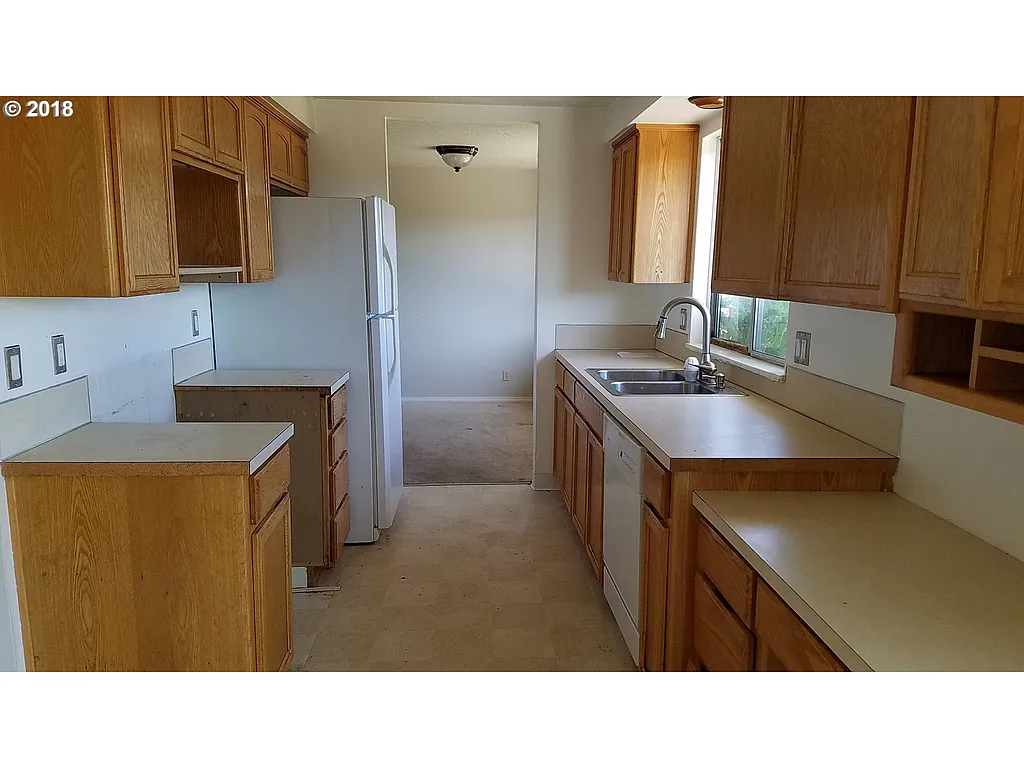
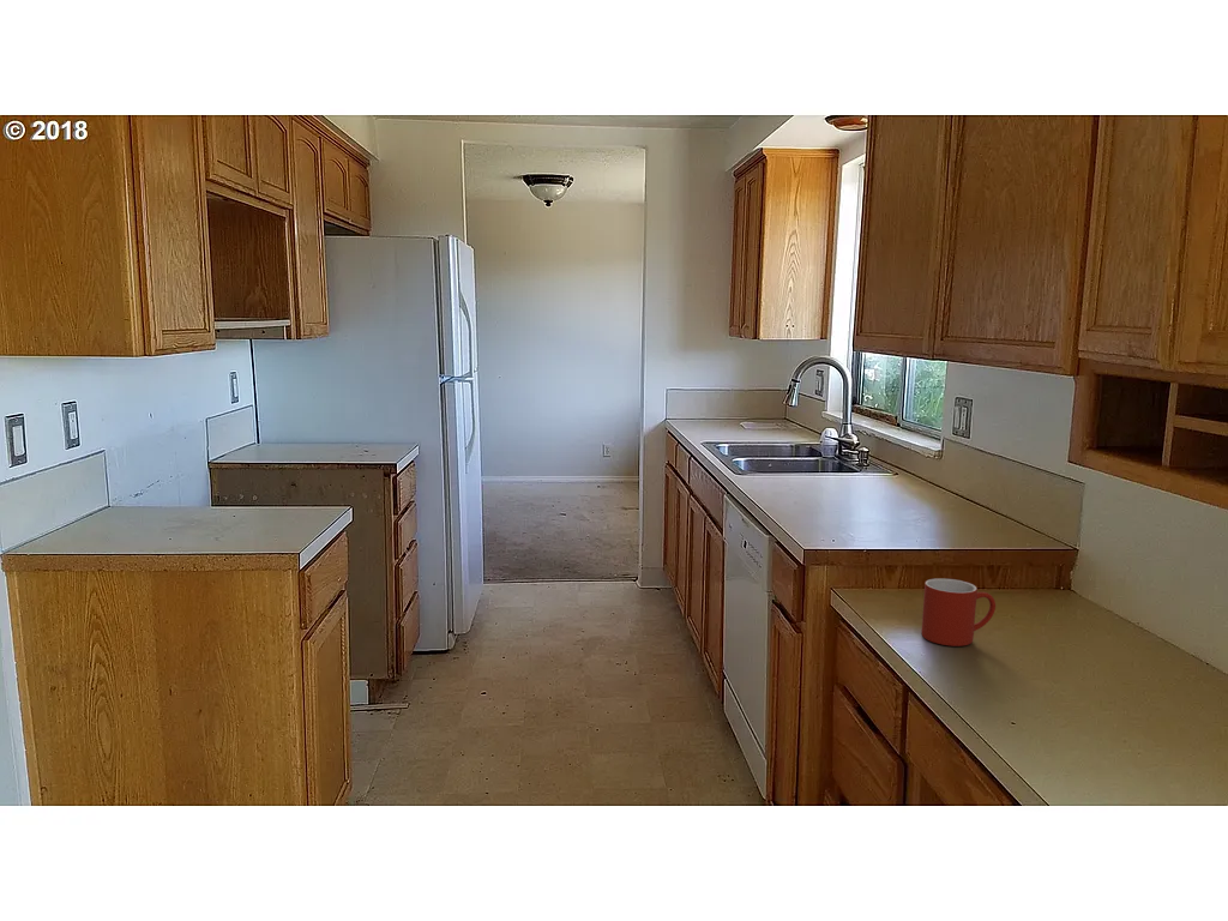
+ mug [921,578,997,648]
